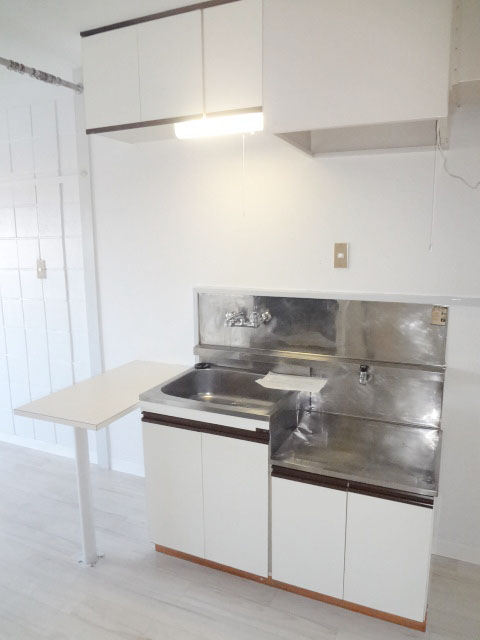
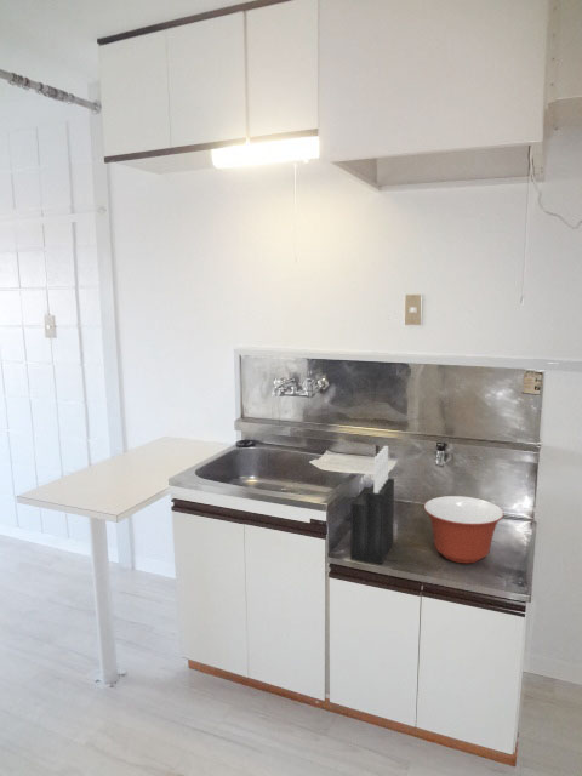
+ mixing bowl [423,495,504,564]
+ knife block [349,445,395,565]
